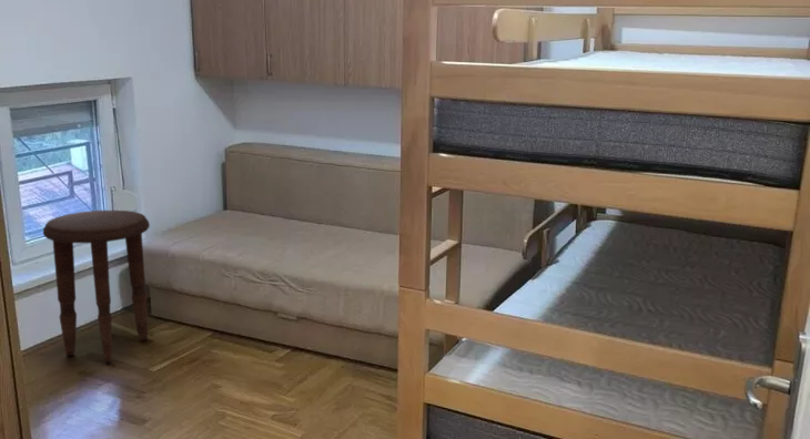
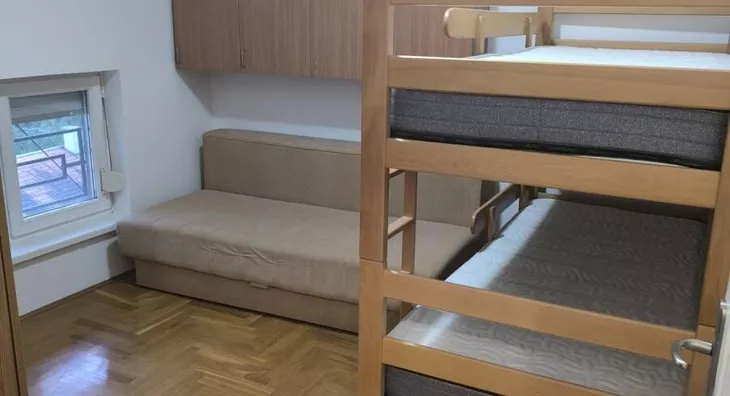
- side table [42,210,151,364]
